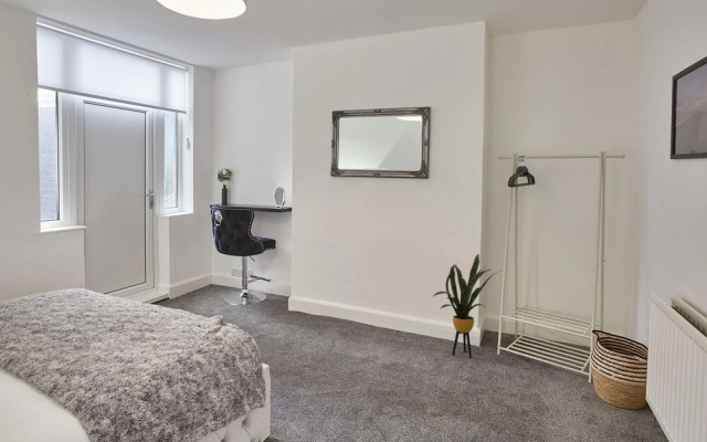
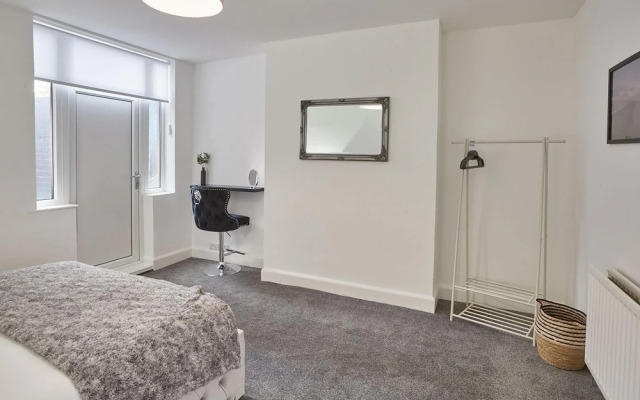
- house plant [431,253,502,359]
